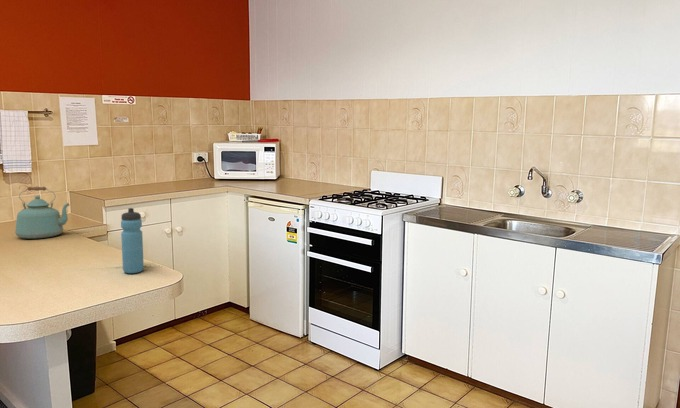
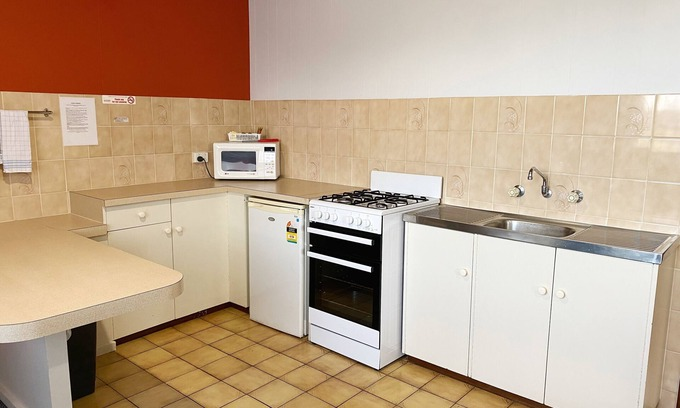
- kettle [14,186,70,240]
- water bottle [120,207,145,274]
